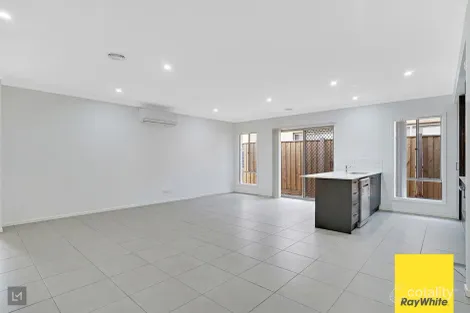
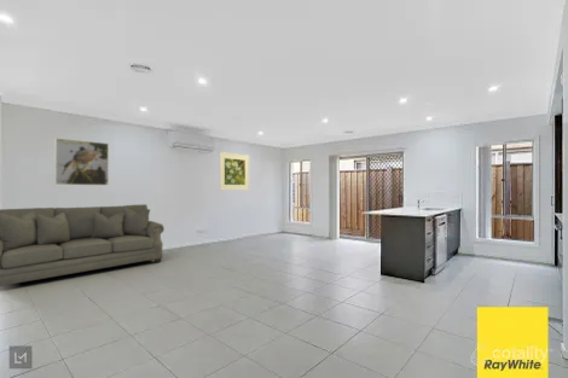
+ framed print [219,151,250,191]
+ sofa [0,203,166,287]
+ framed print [53,136,110,187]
